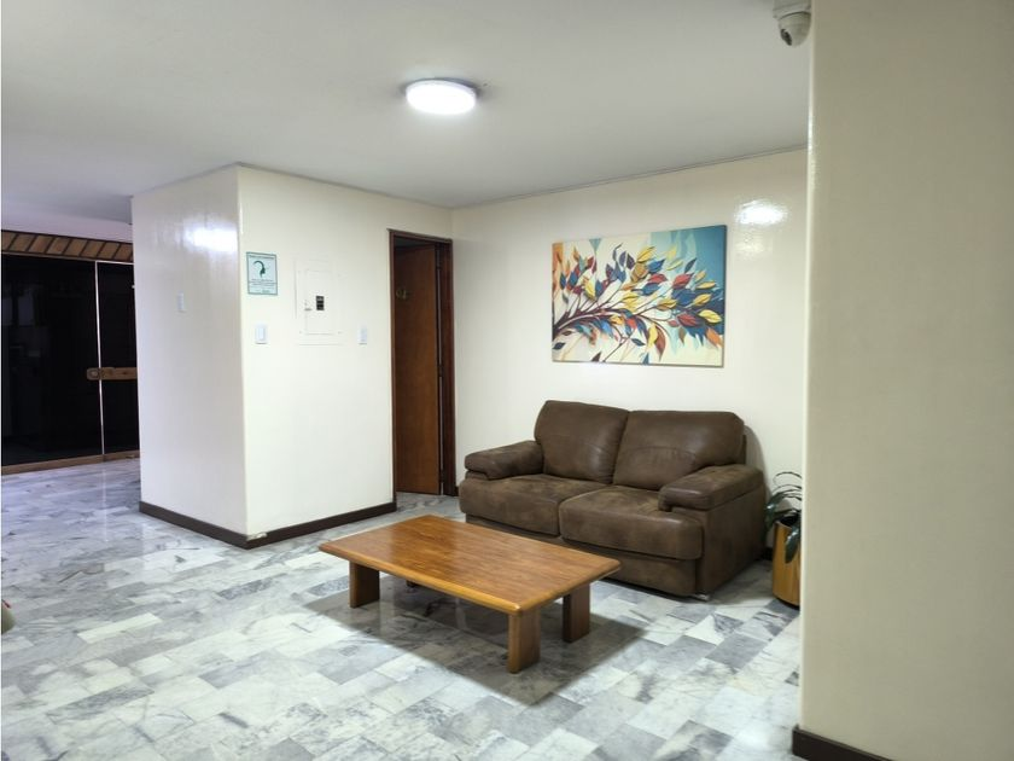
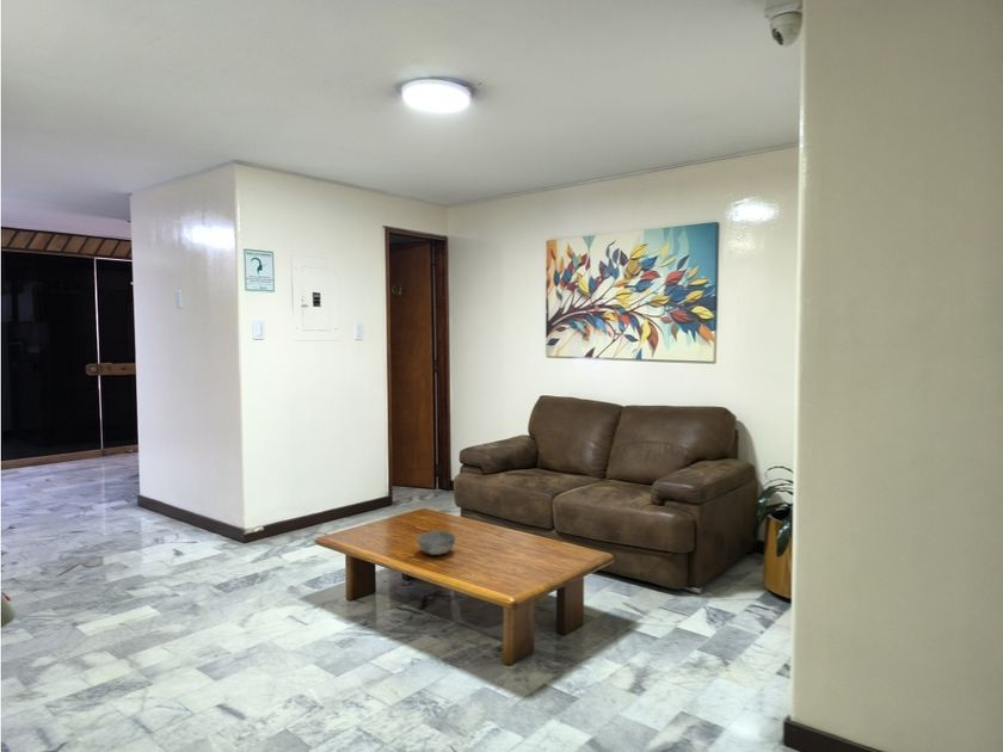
+ bowl [416,530,457,556]
